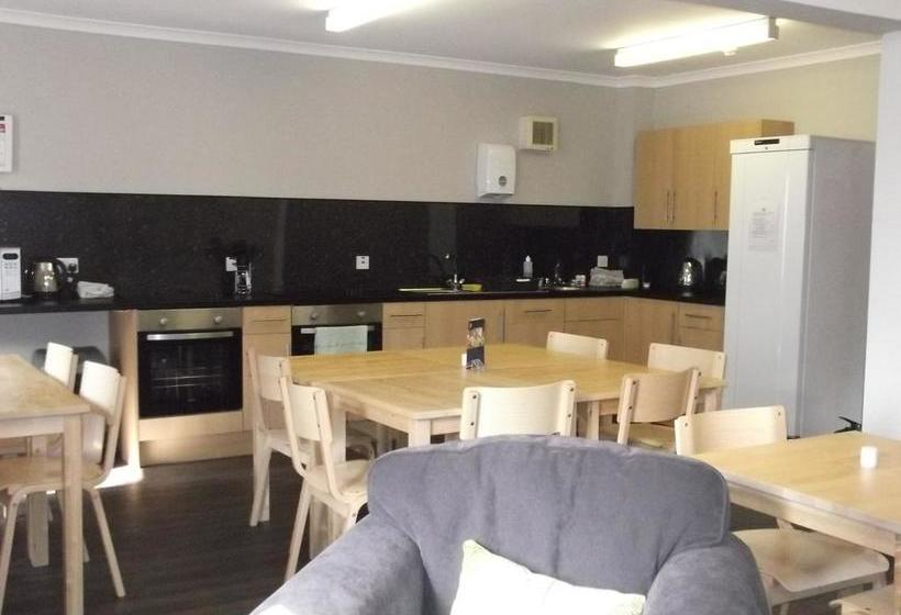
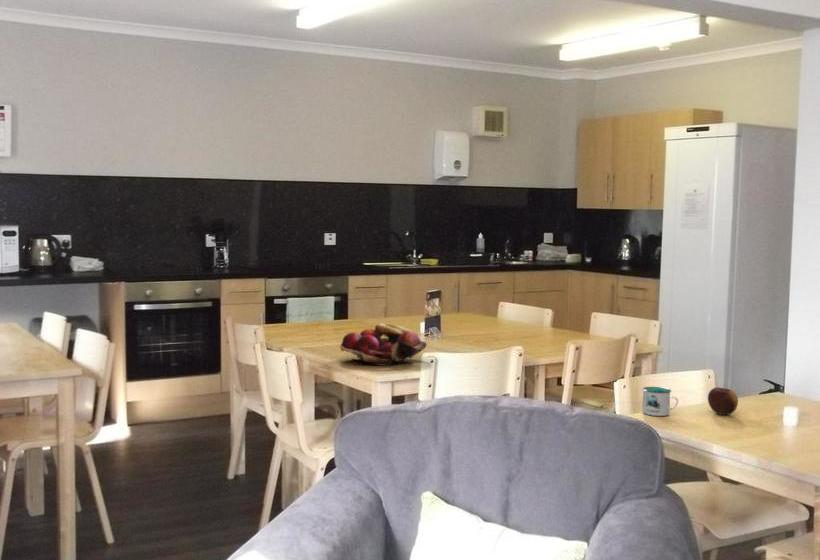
+ fruit basket [339,323,428,367]
+ mug [641,386,679,417]
+ apple [707,386,739,416]
